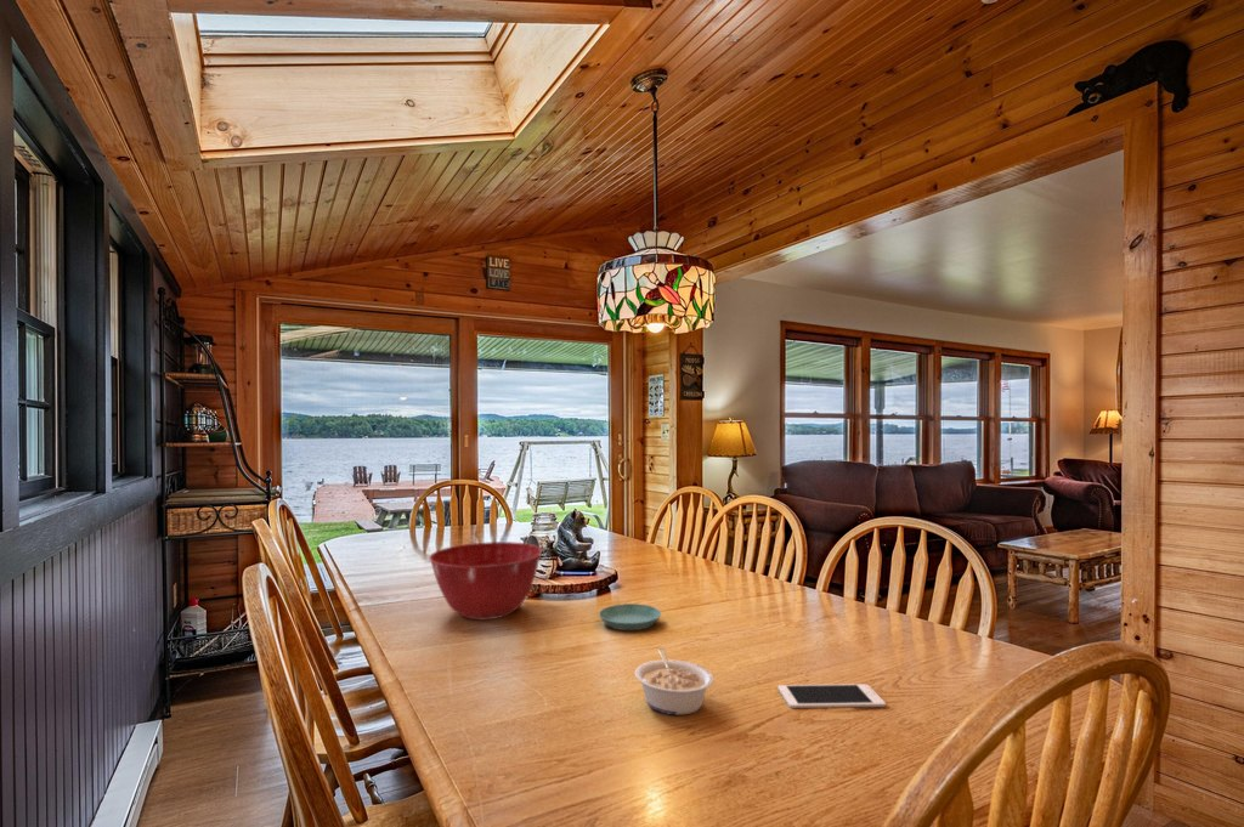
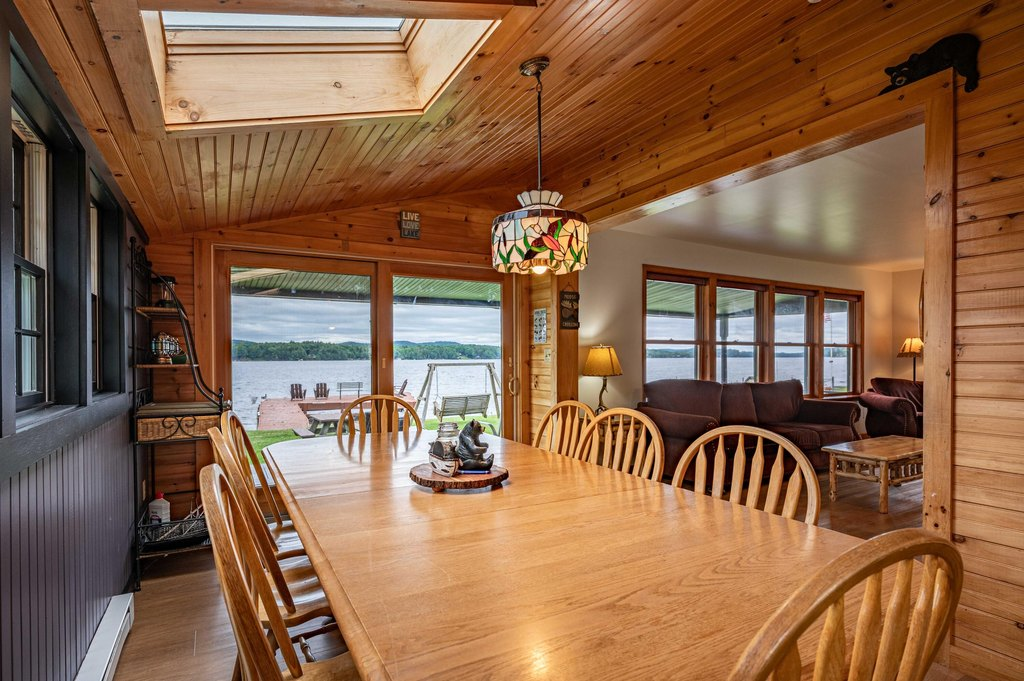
- legume [634,647,714,716]
- saucer [598,602,662,631]
- cell phone [778,682,887,709]
- mixing bowl [428,540,543,621]
